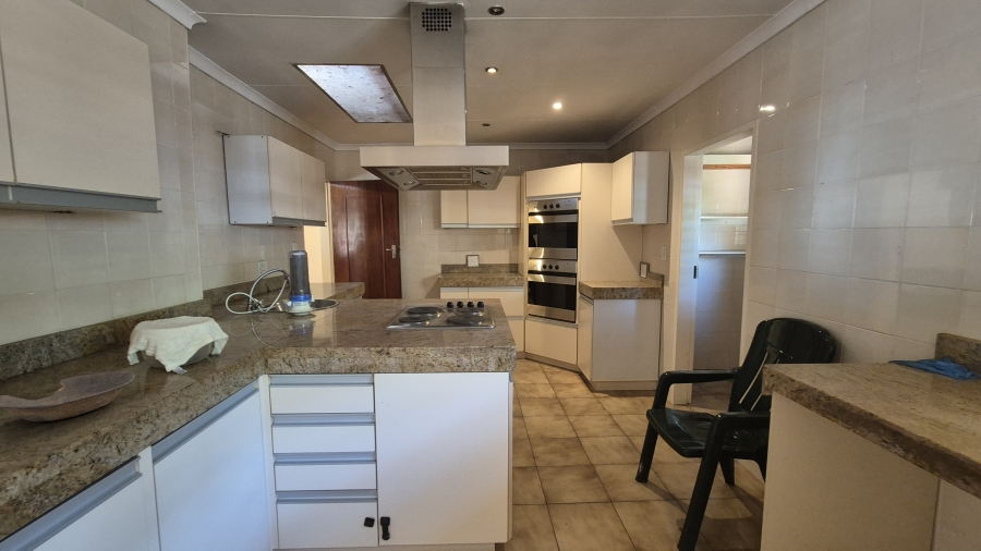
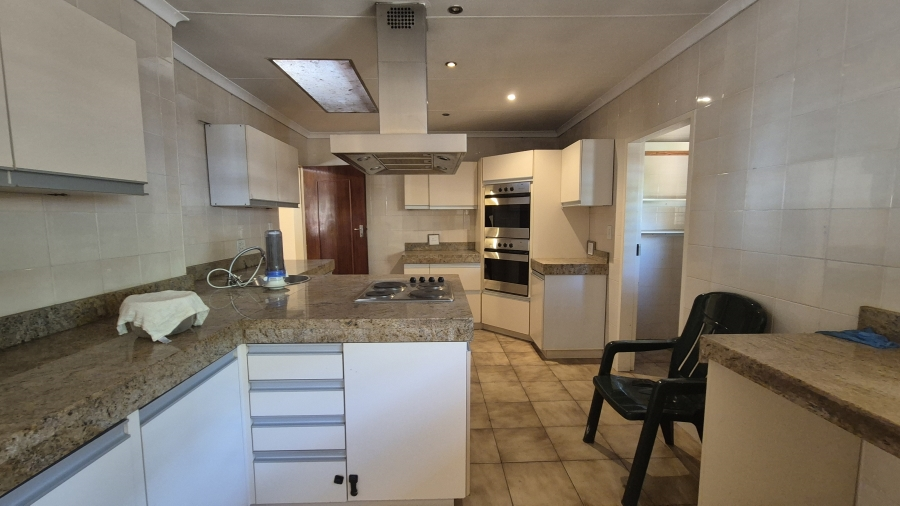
- bowl [0,370,136,423]
